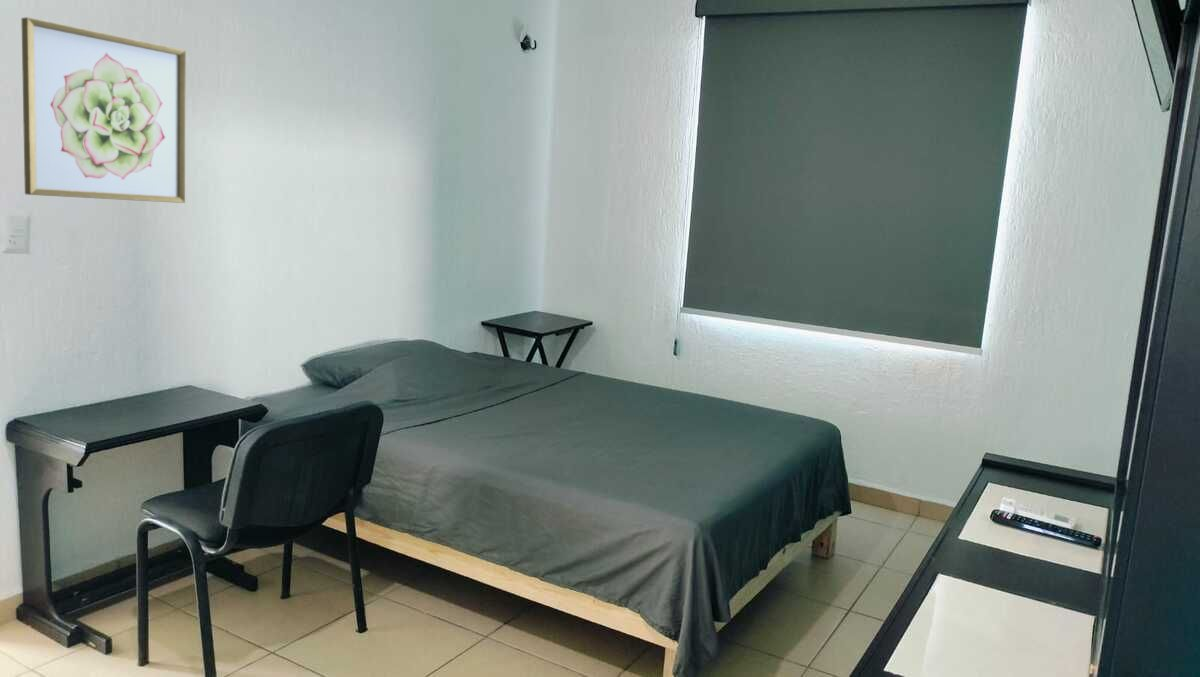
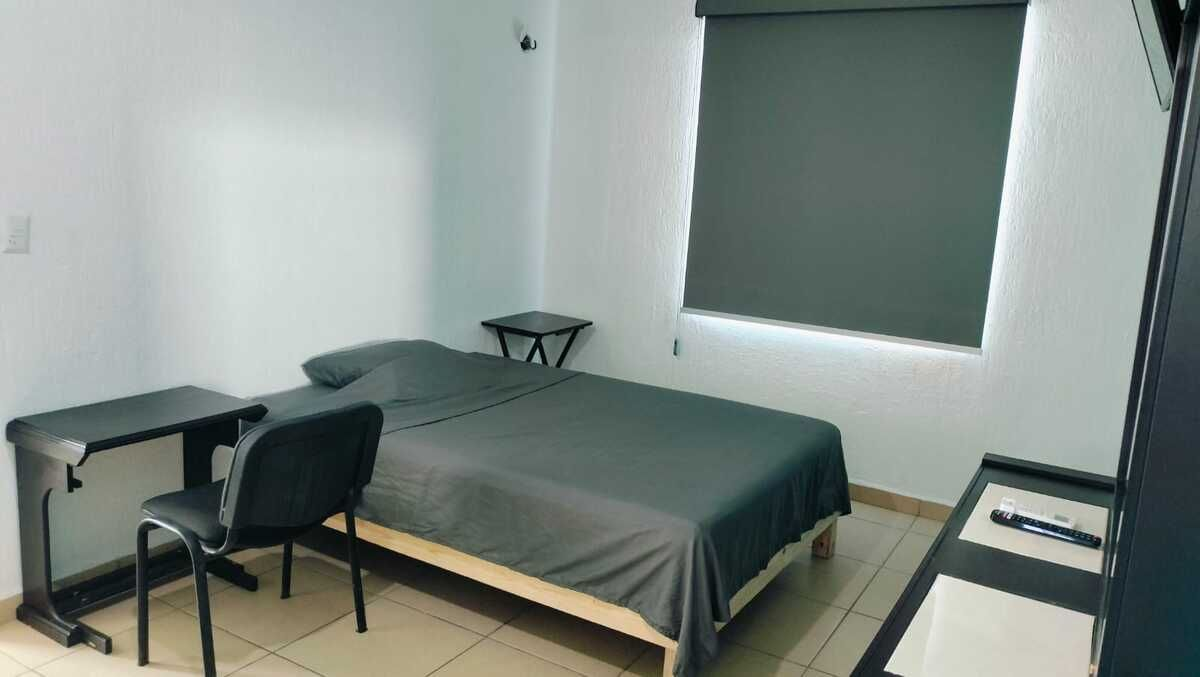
- wall art [20,16,187,204]
